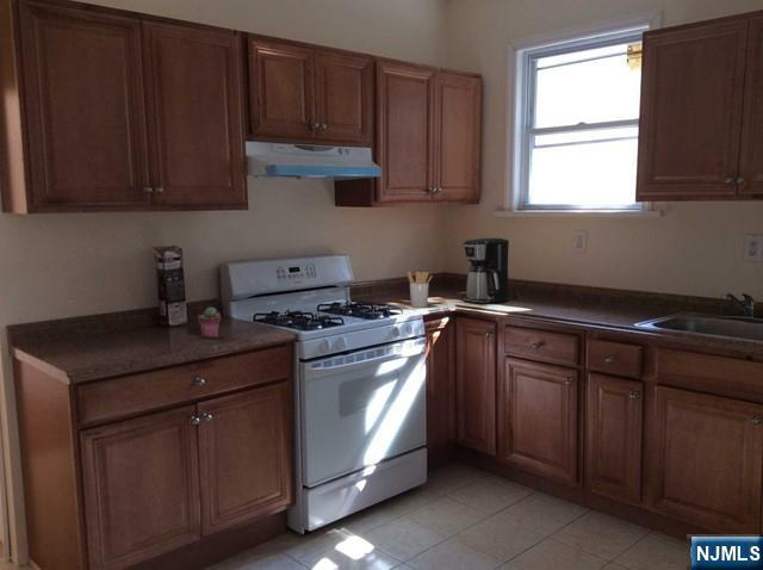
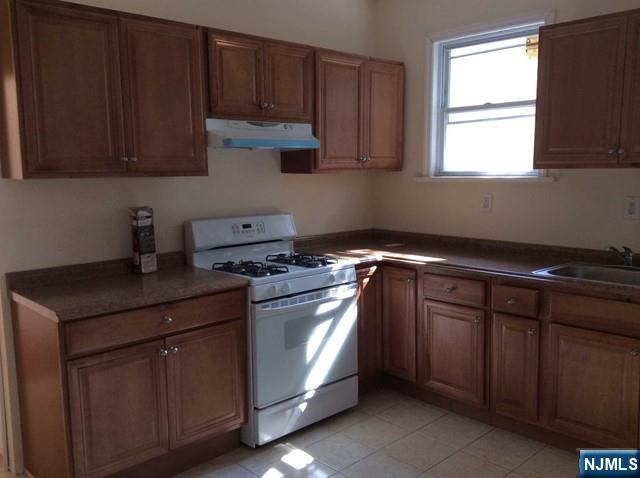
- utensil holder [407,271,433,309]
- potted succulent [197,306,222,339]
- coffee maker [463,237,520,305]
